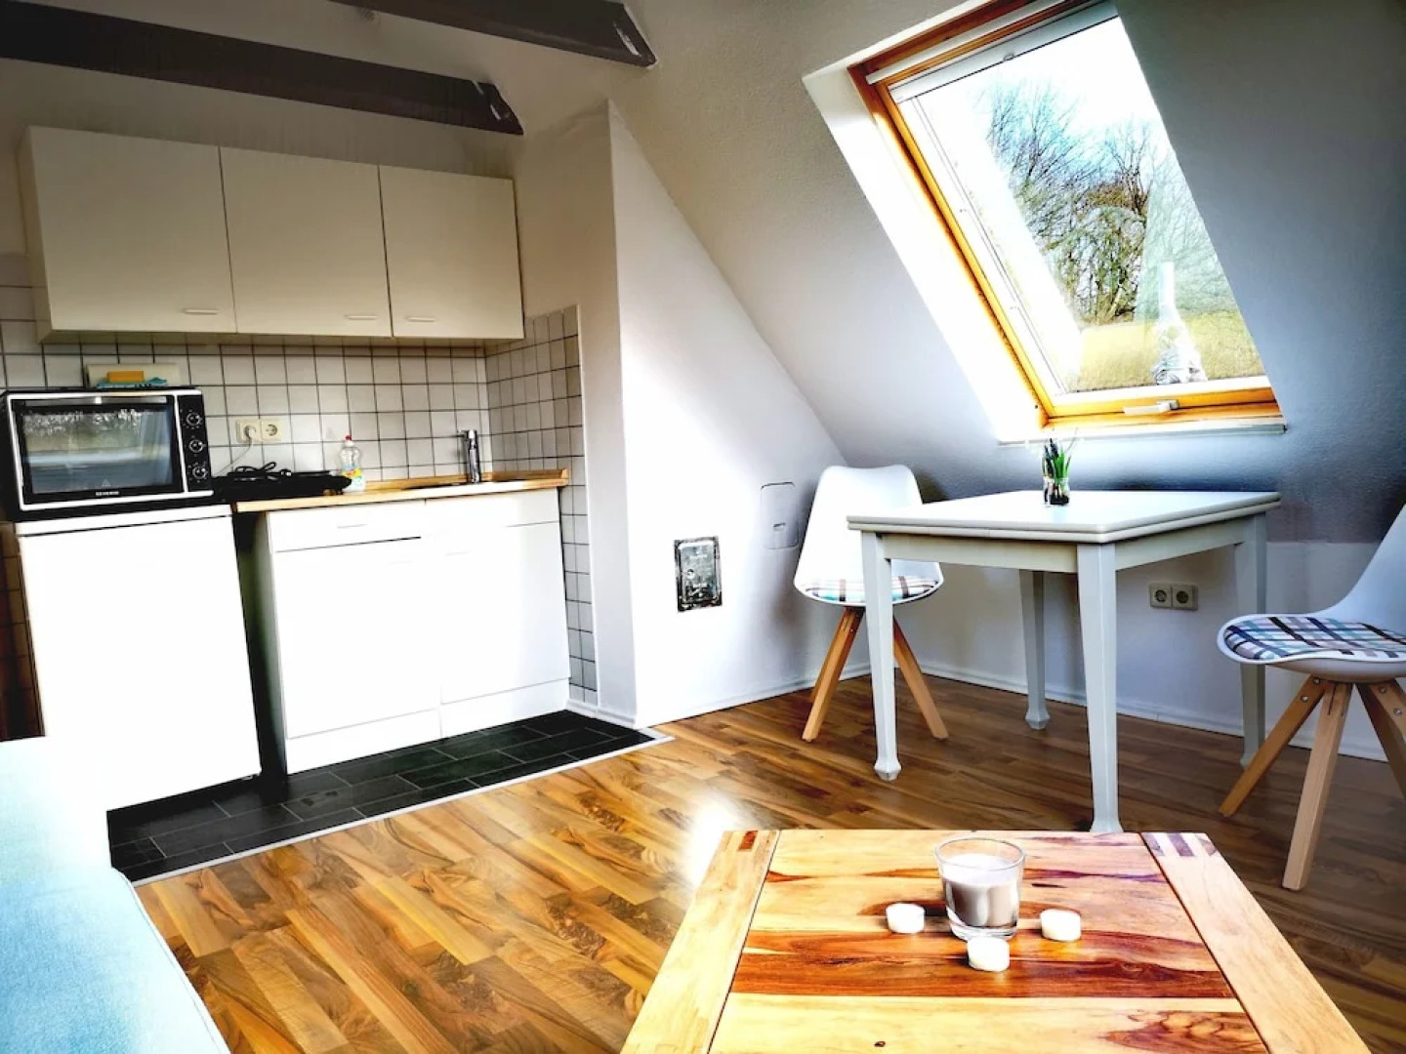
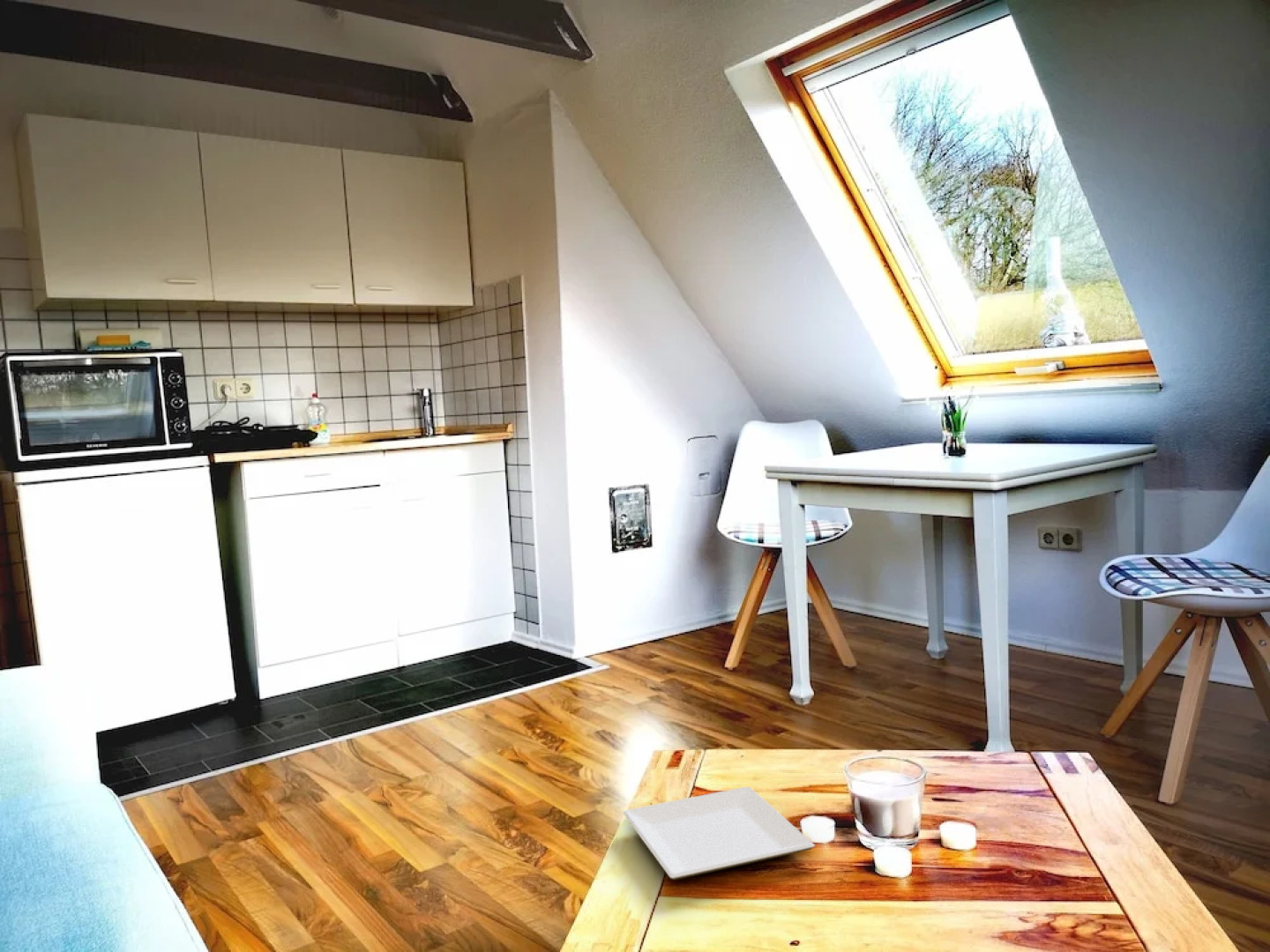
+ plate [622,785,816,881]
